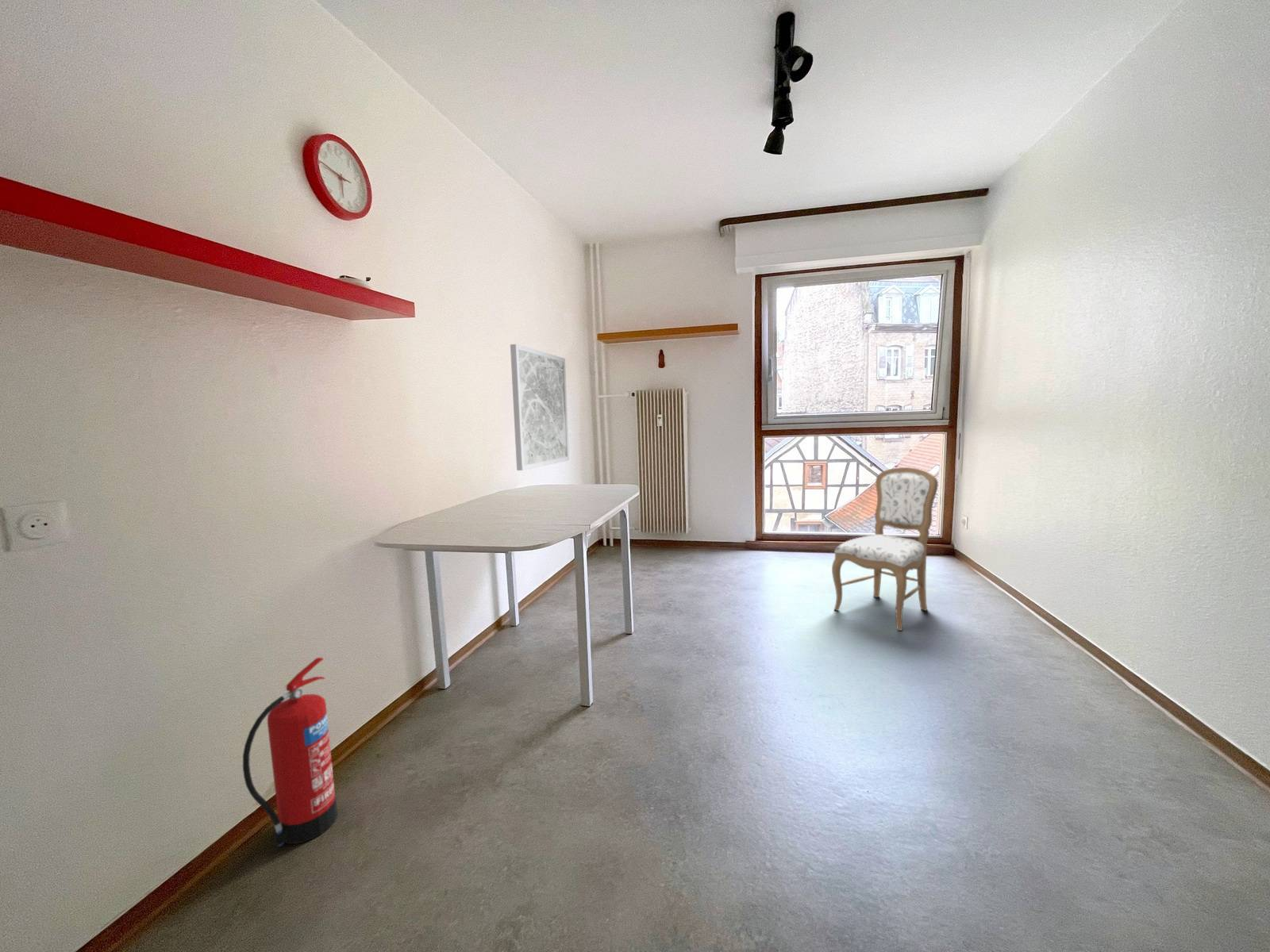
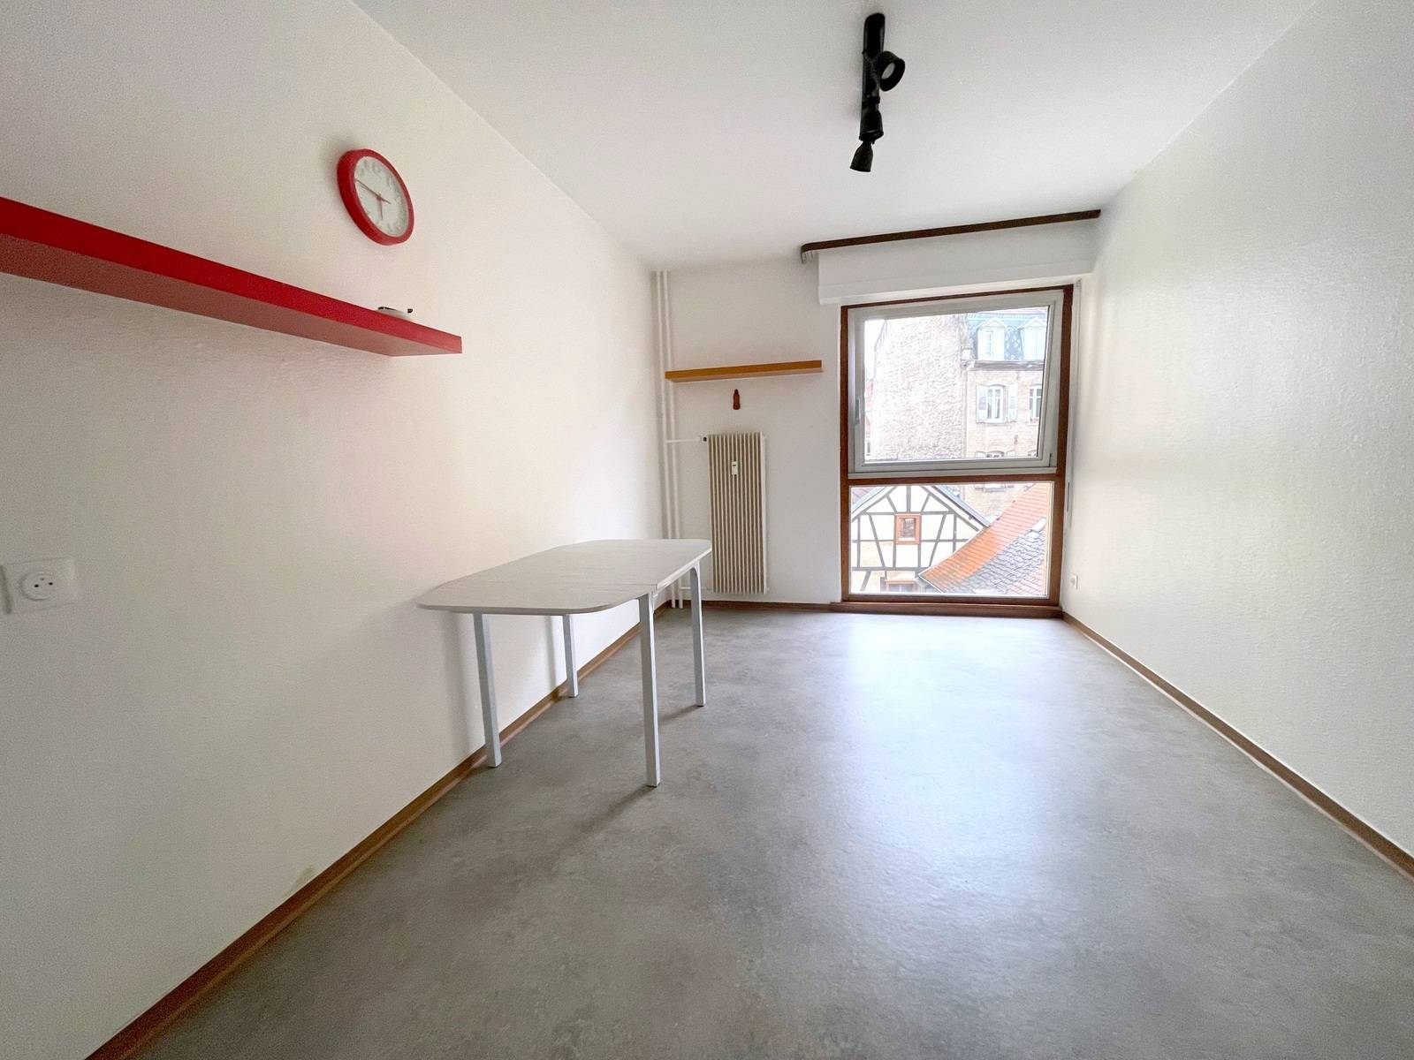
- fire extinguisher [242,657,338,847]
- wall art [510,344,570,471]
- chair [831,466,939,631]
